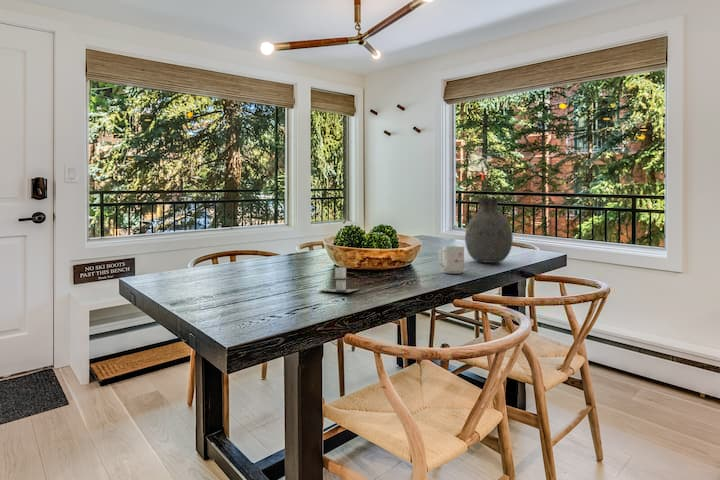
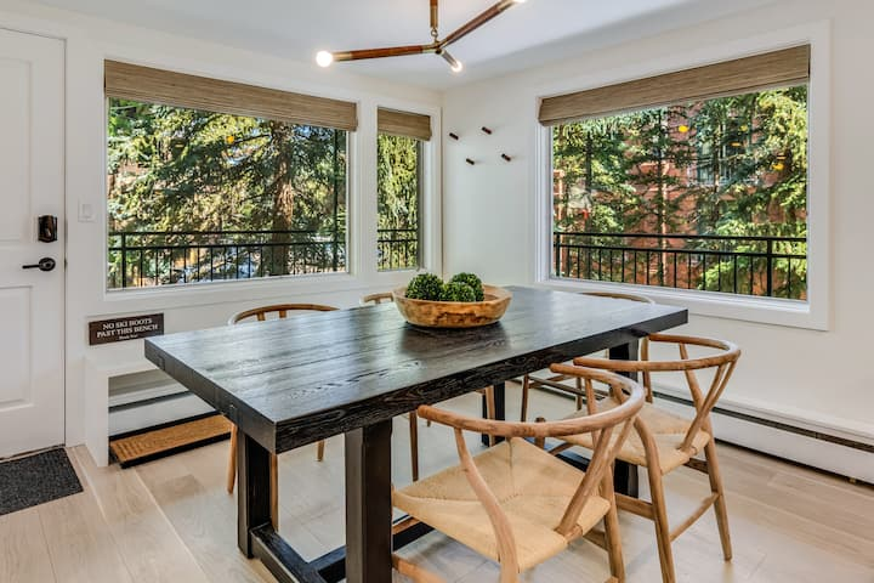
- architectural model [317,266,360,293]
- mug [438,245,465,274]
- vase [464,197,514,264]
